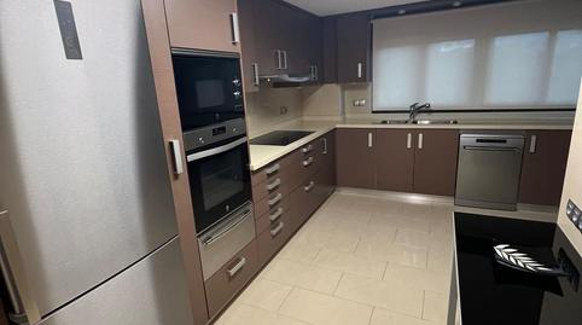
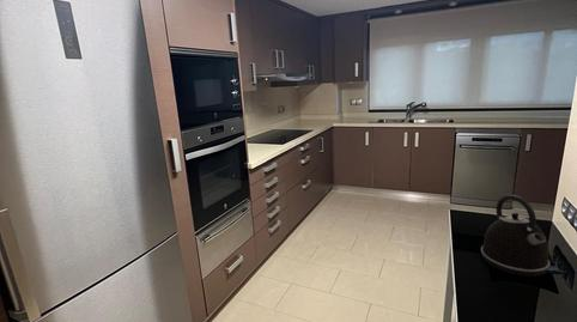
+ kettle [480,194,551,278]
